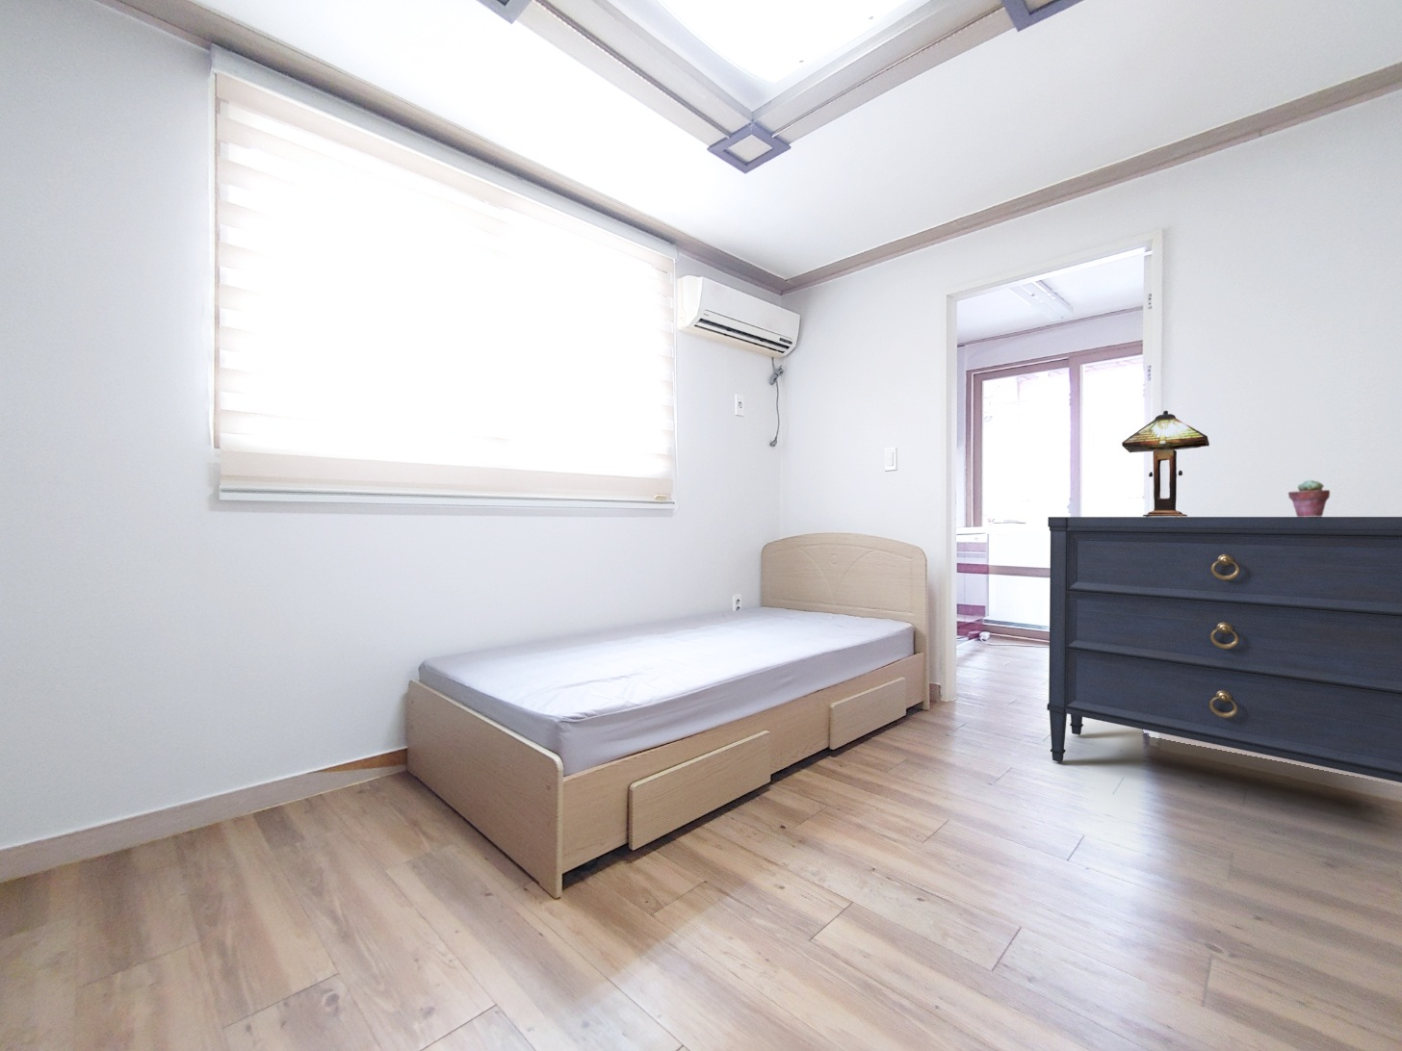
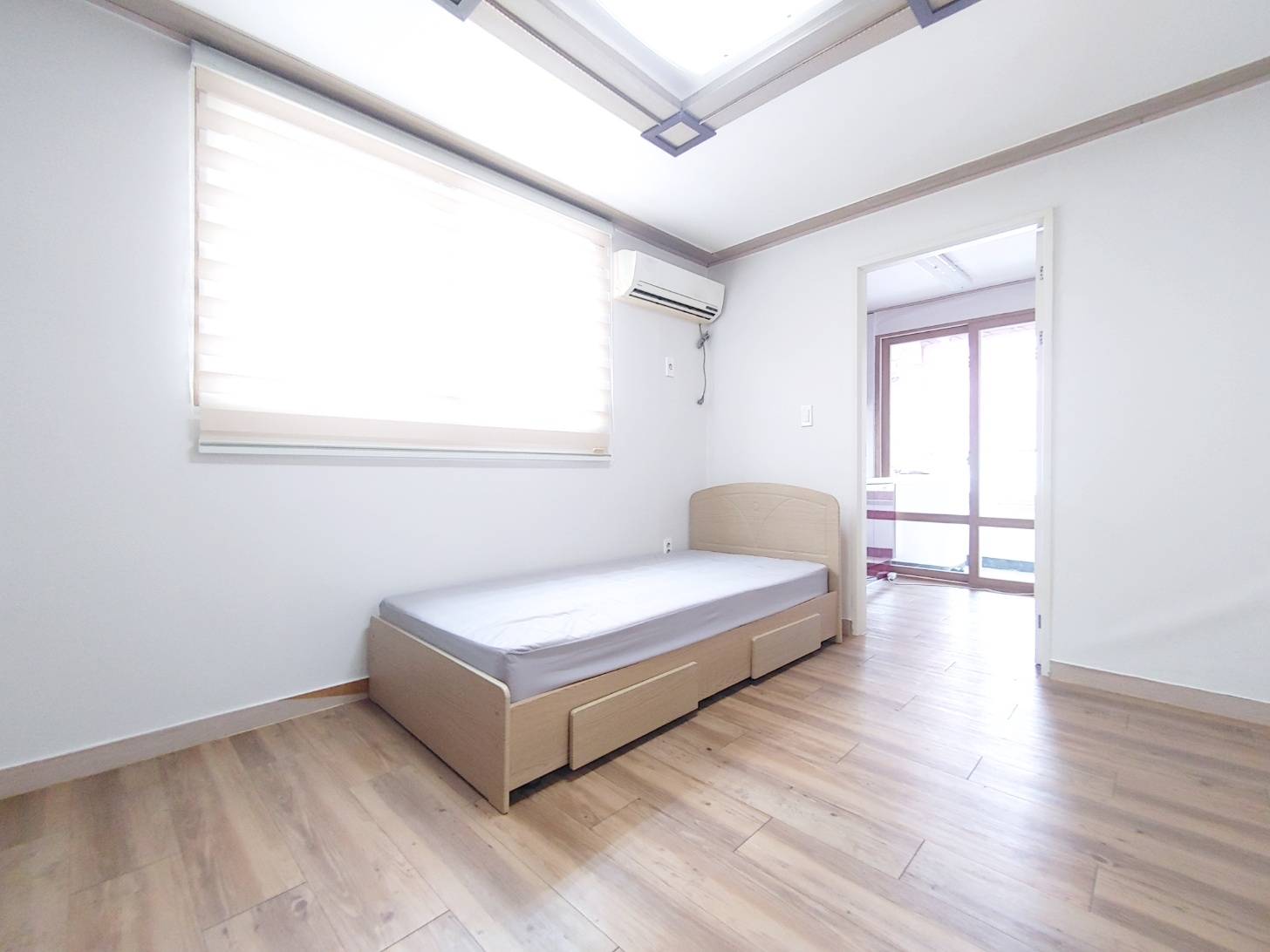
- table lamp [1120,410,1210,517]
- potted succulent [1287,478,1330,517]
- dresser [1045,516,1402,784]
